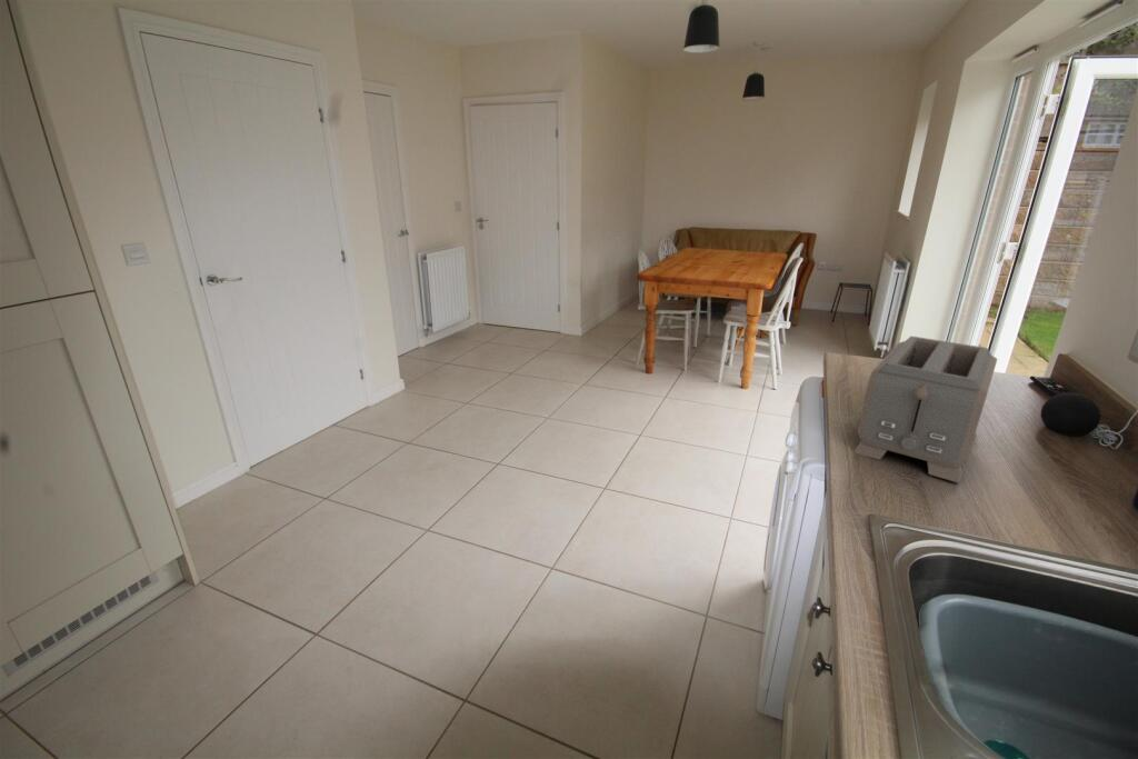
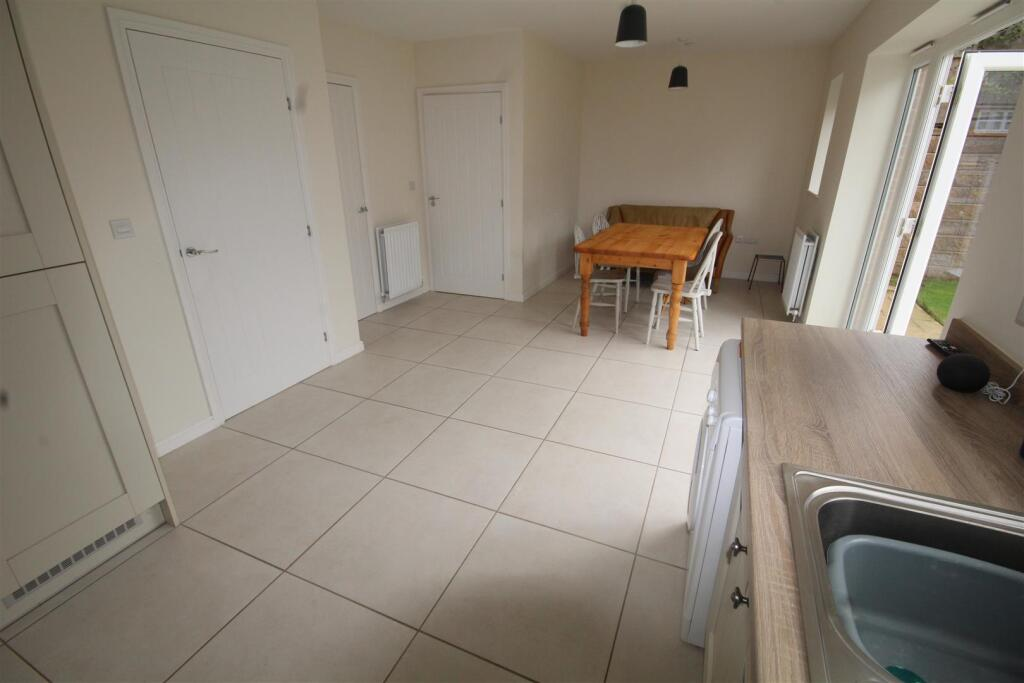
- toaster [852,336,998,485]
